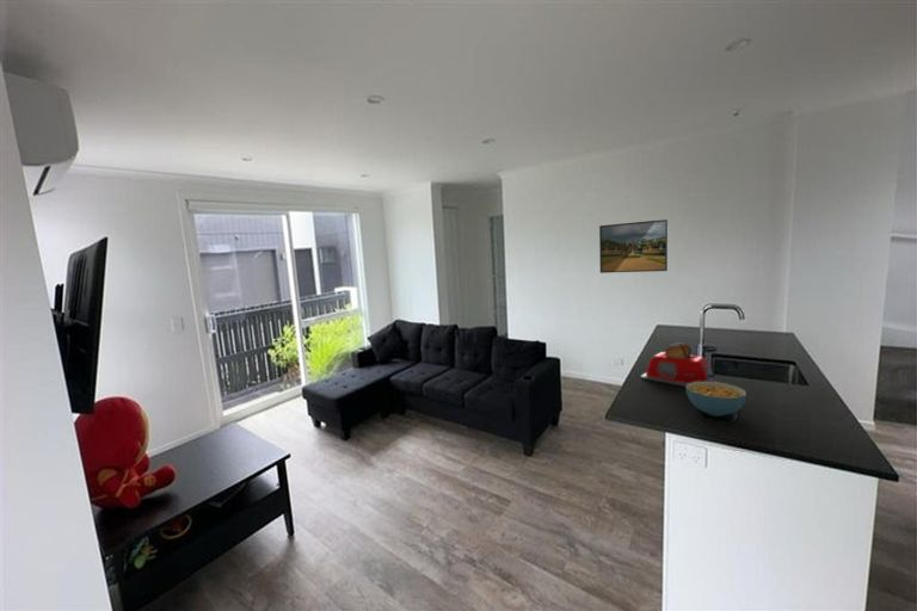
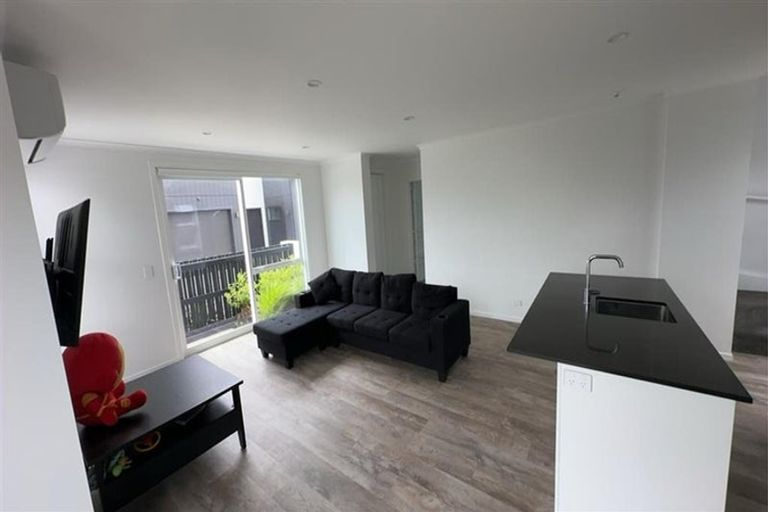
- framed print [598,218,669,274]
- toaster [640,341,716,388]
- cereal bowl [684,381,747,418]
